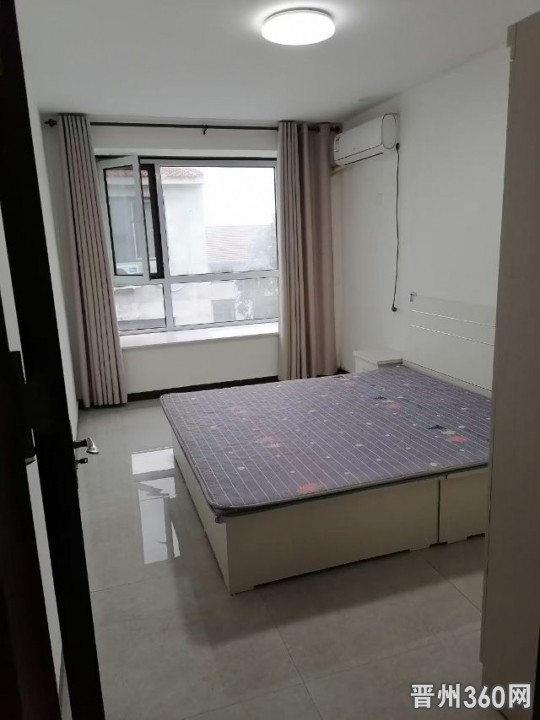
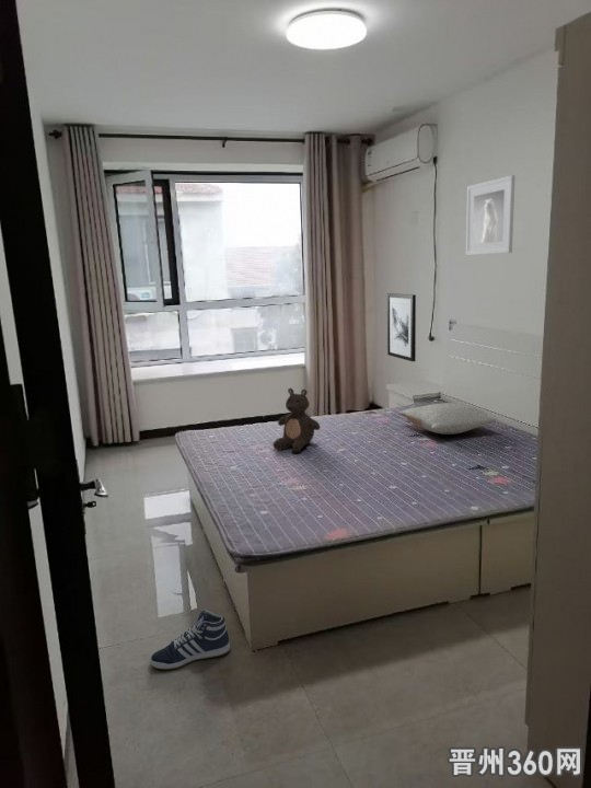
+ teddy bear [273,387,322,453]
+ pillow [397,402,497,436]
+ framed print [465,174,515,256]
+ sneaker [149,609,231,671]
+ wall art [386,292,417,362]
